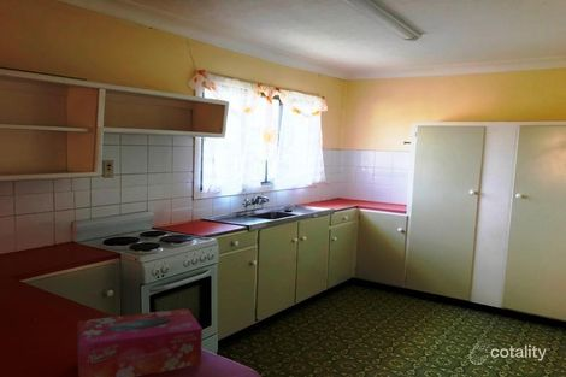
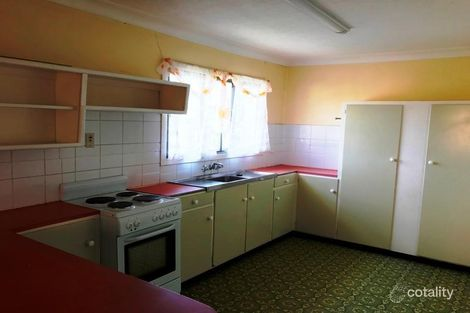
- tissue box [76,307,204,377]
